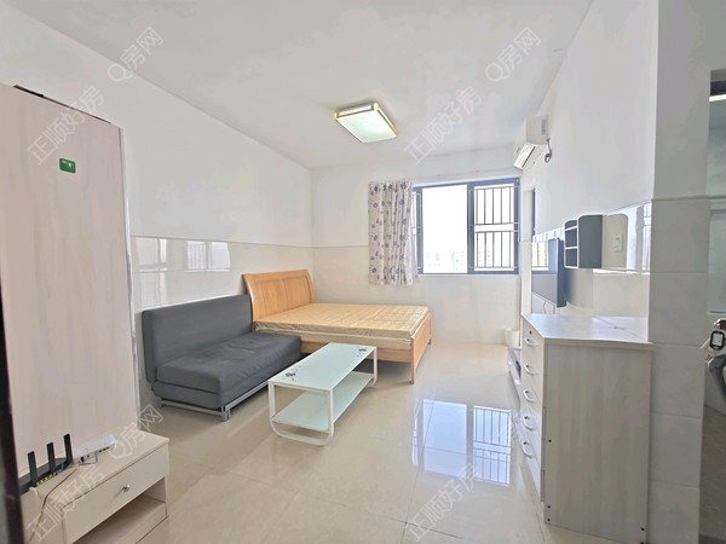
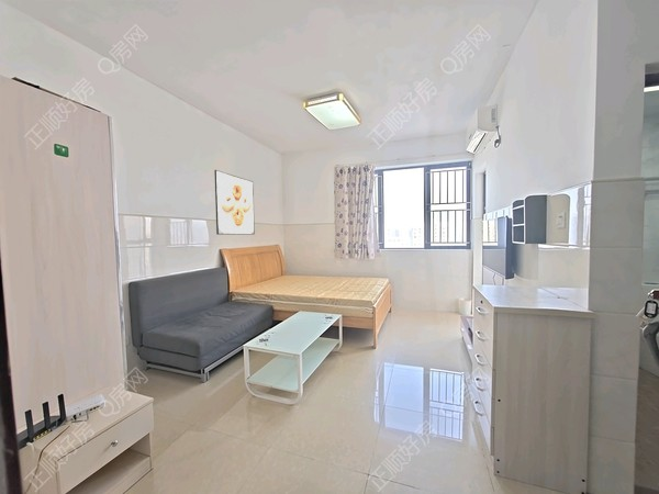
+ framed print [213,169,256,236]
